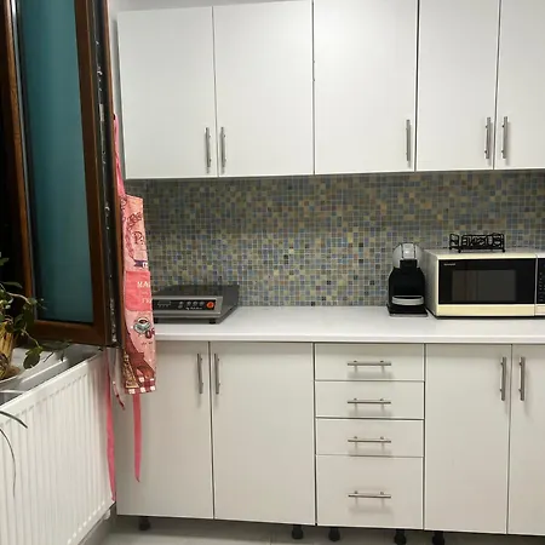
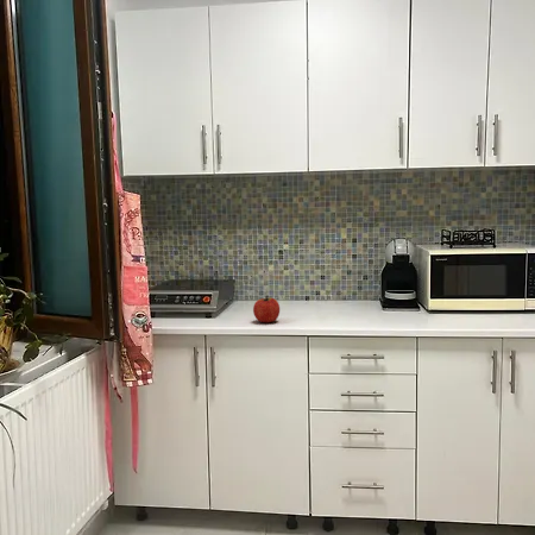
+ apple [252,295,281,323]
